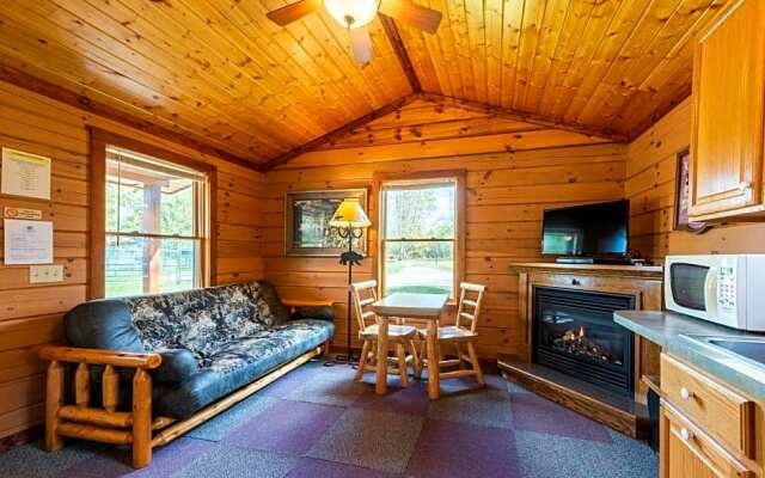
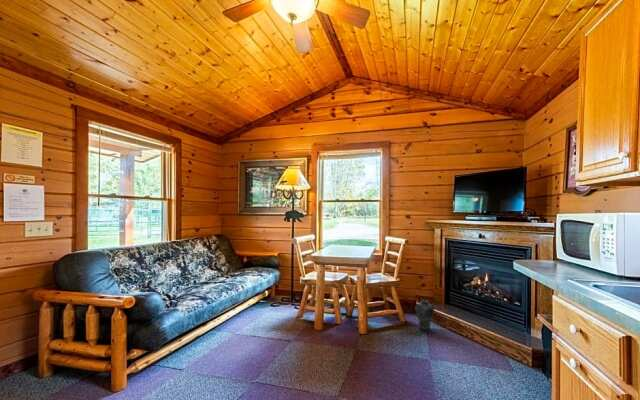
+ vase [414,299,436,334]
